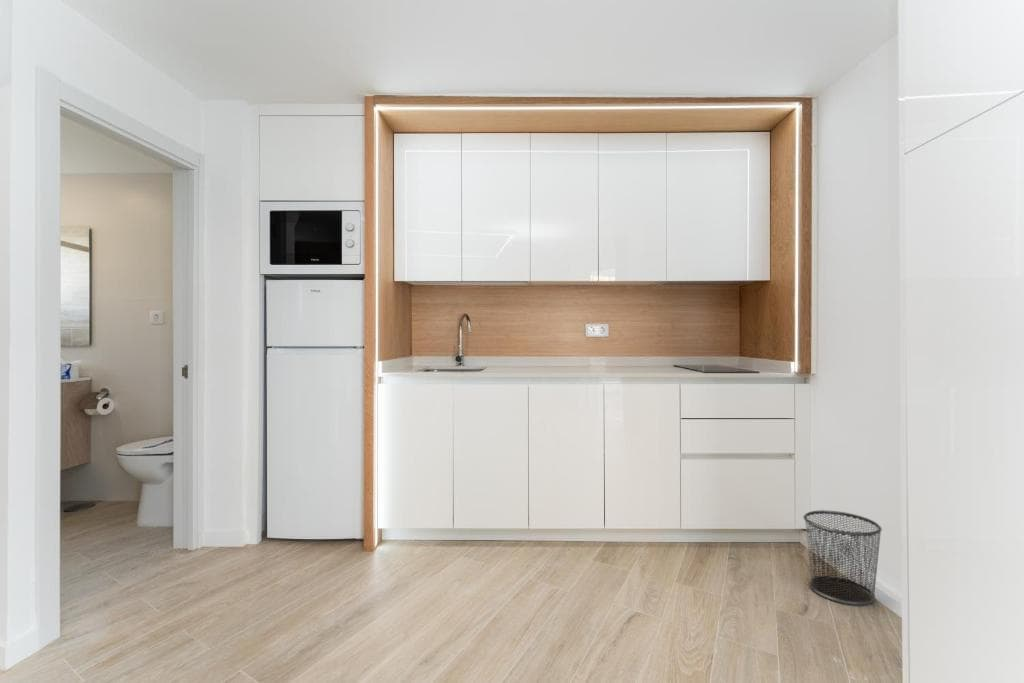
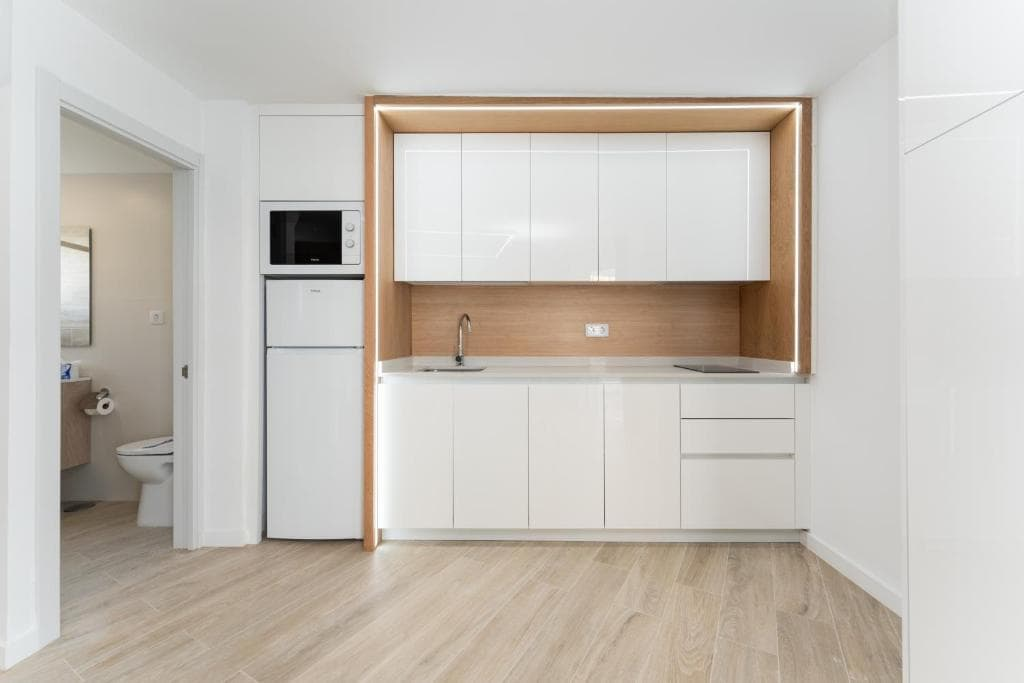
- waste bin [802,509,883,606]
